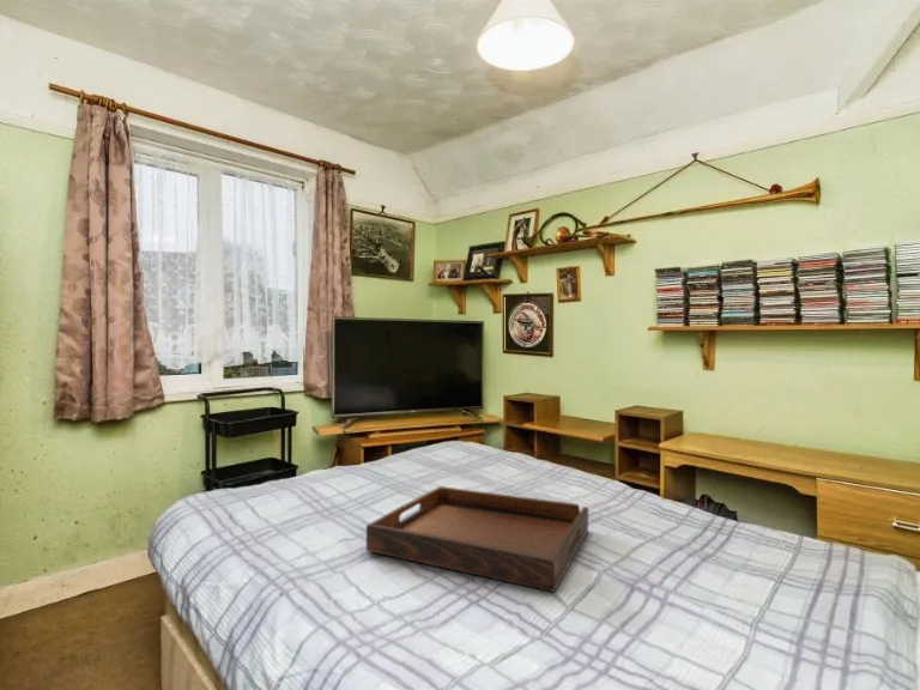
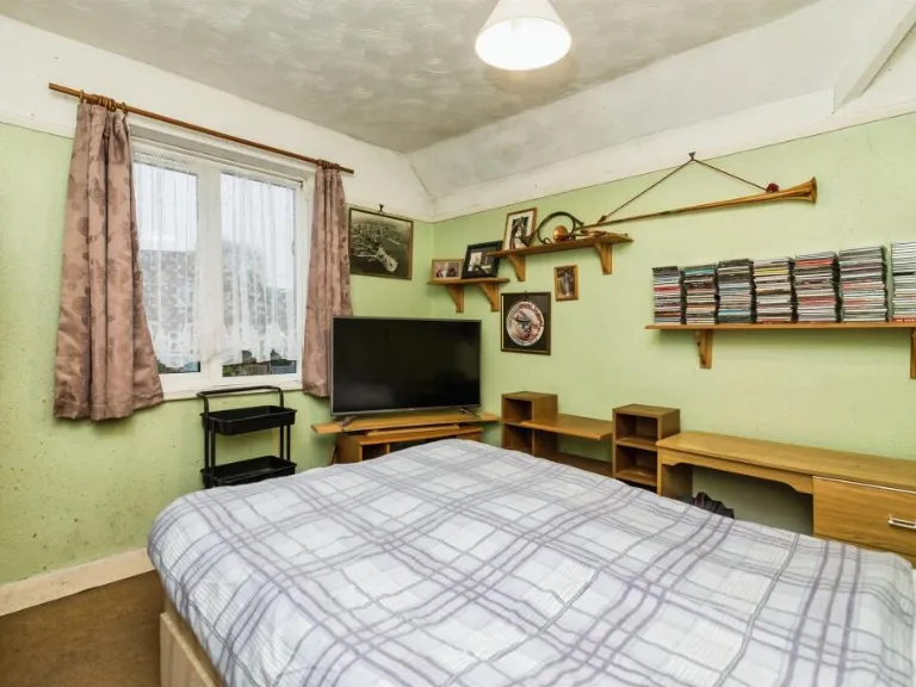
- serving tray [365,485,589,593]
